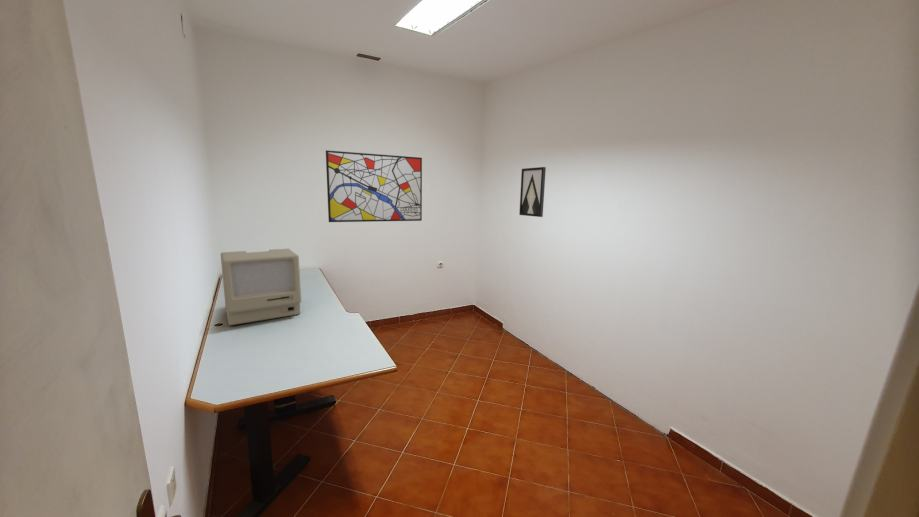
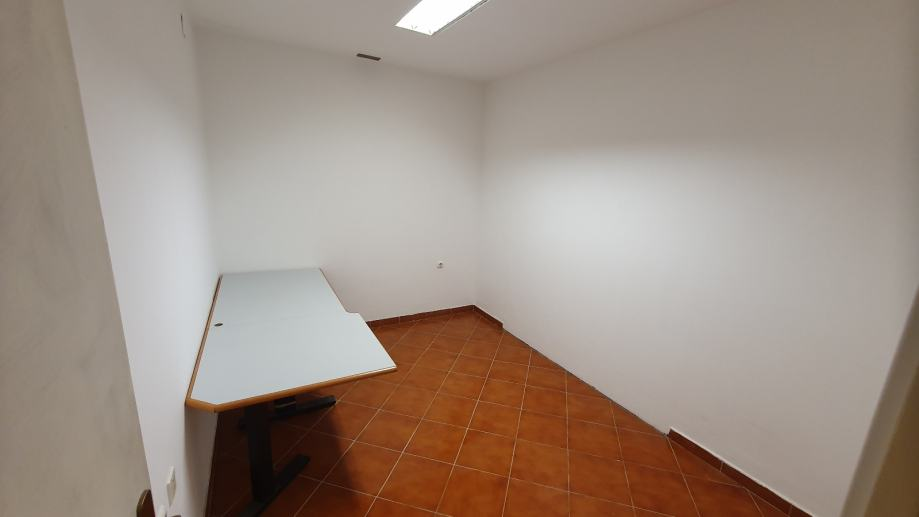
- computer monitor [220,248,302,326]
- wall art [325,149,423,223]
- wall art [518,166,547,218]
